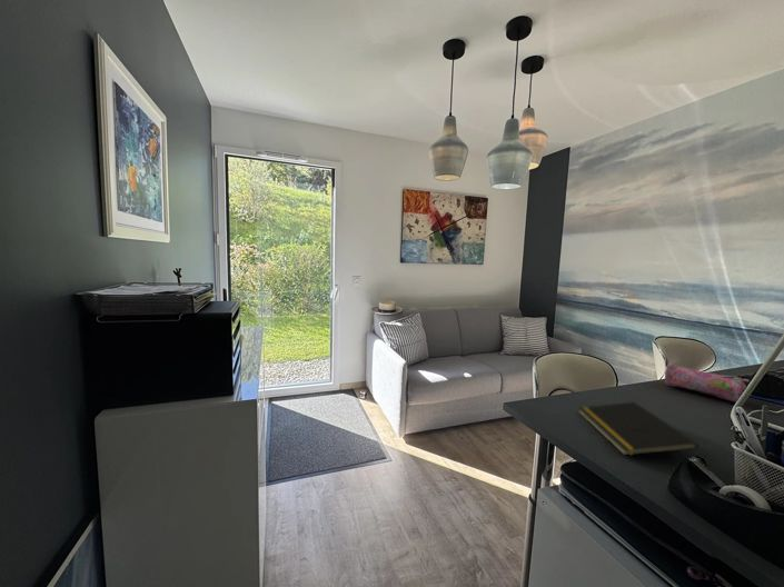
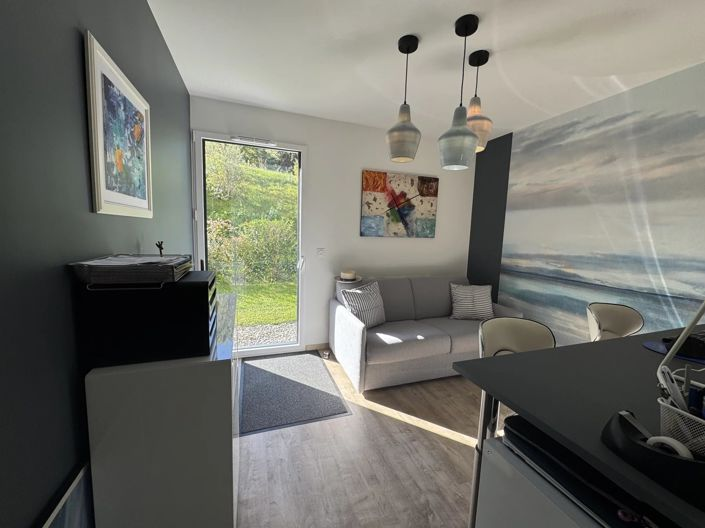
- notepad [577,401,699,457]
- pencil case [664,362,751,404]
